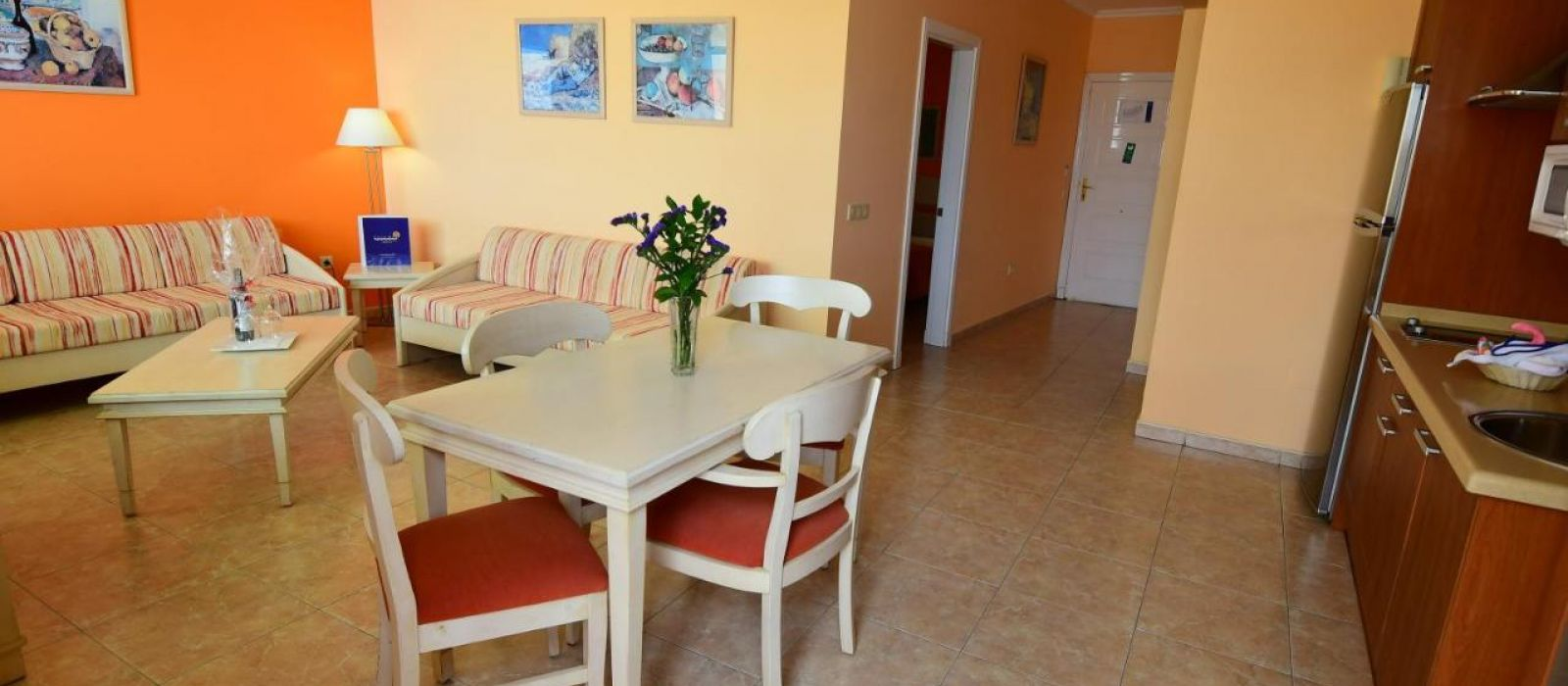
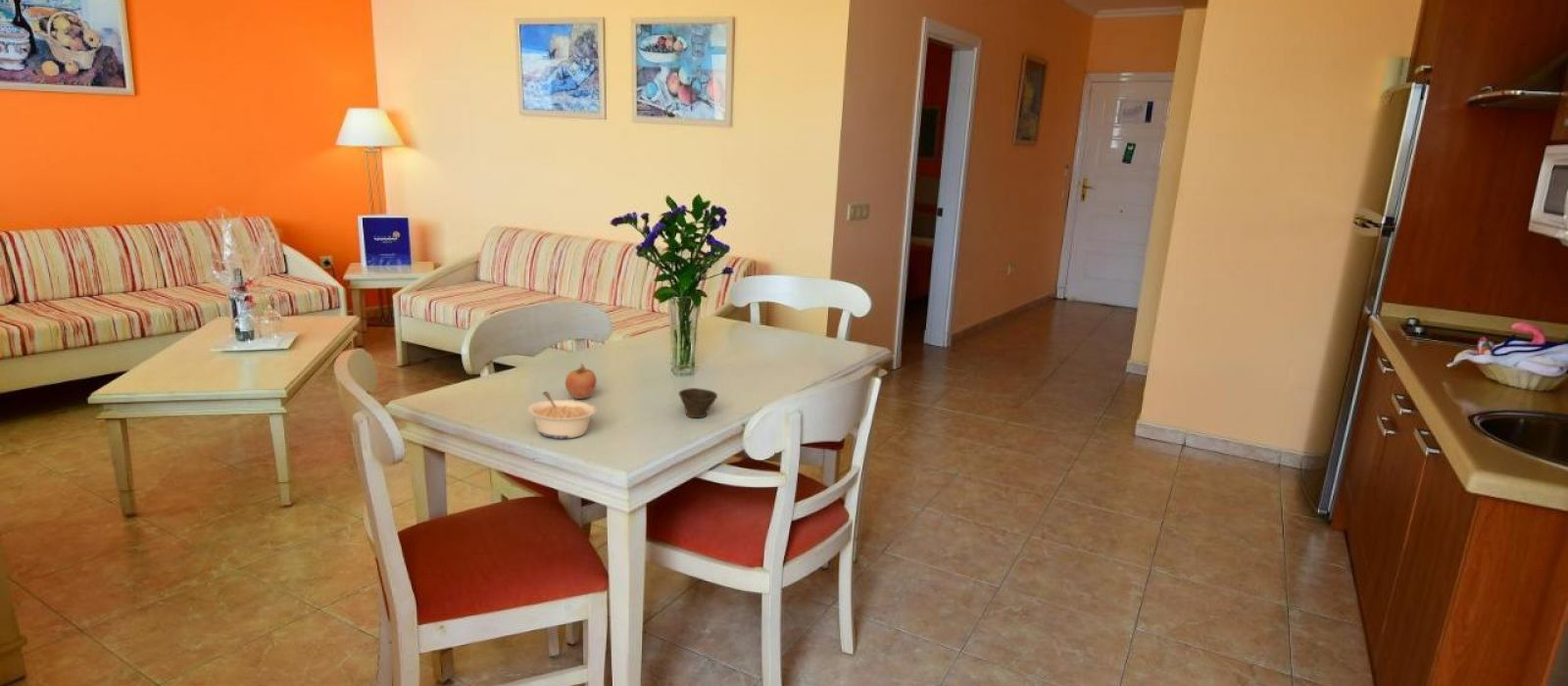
+ fruit [564,363,598,400]
+ legume [526,390,598,439]
+ cup [678,387,718,418]
